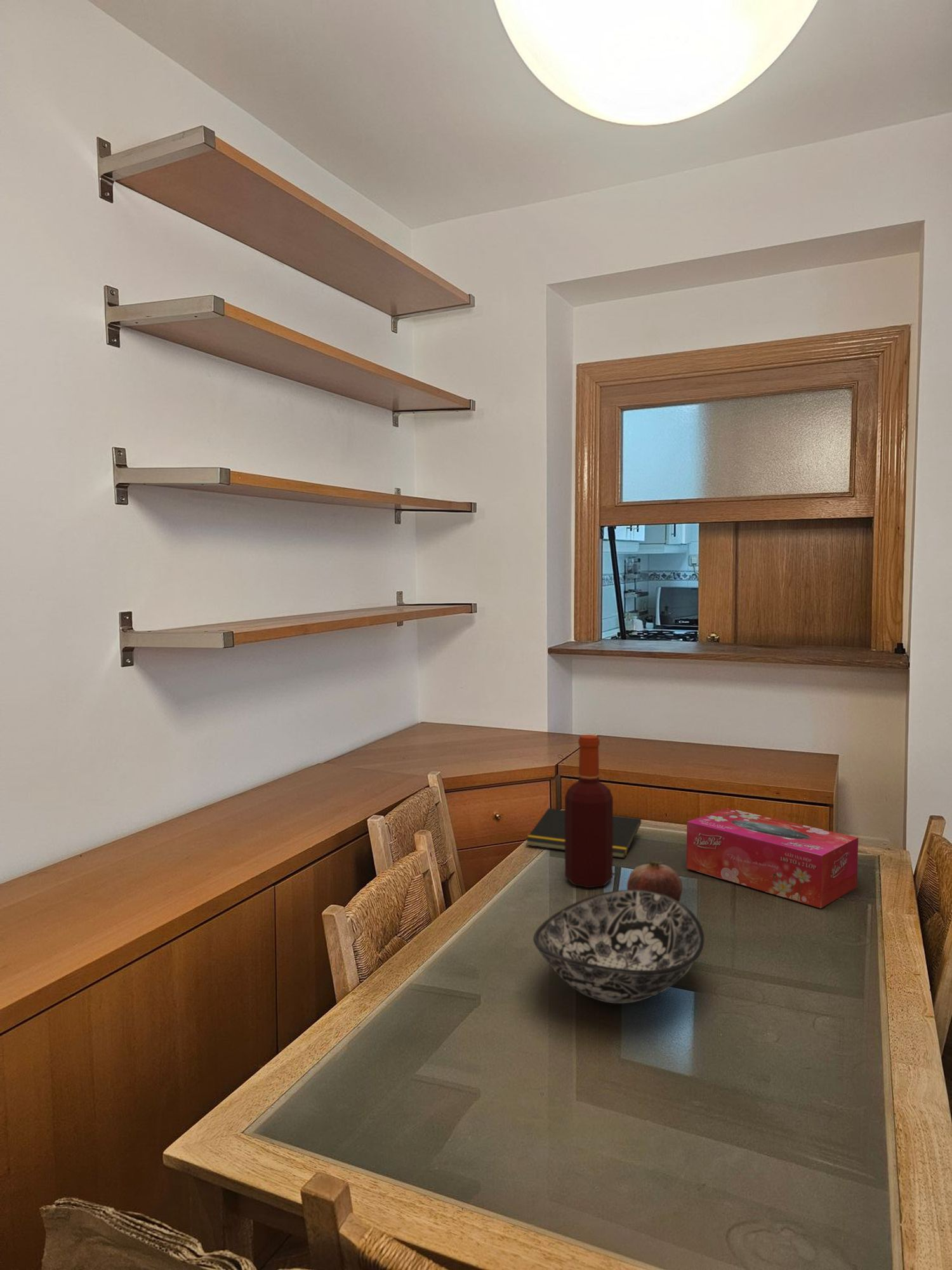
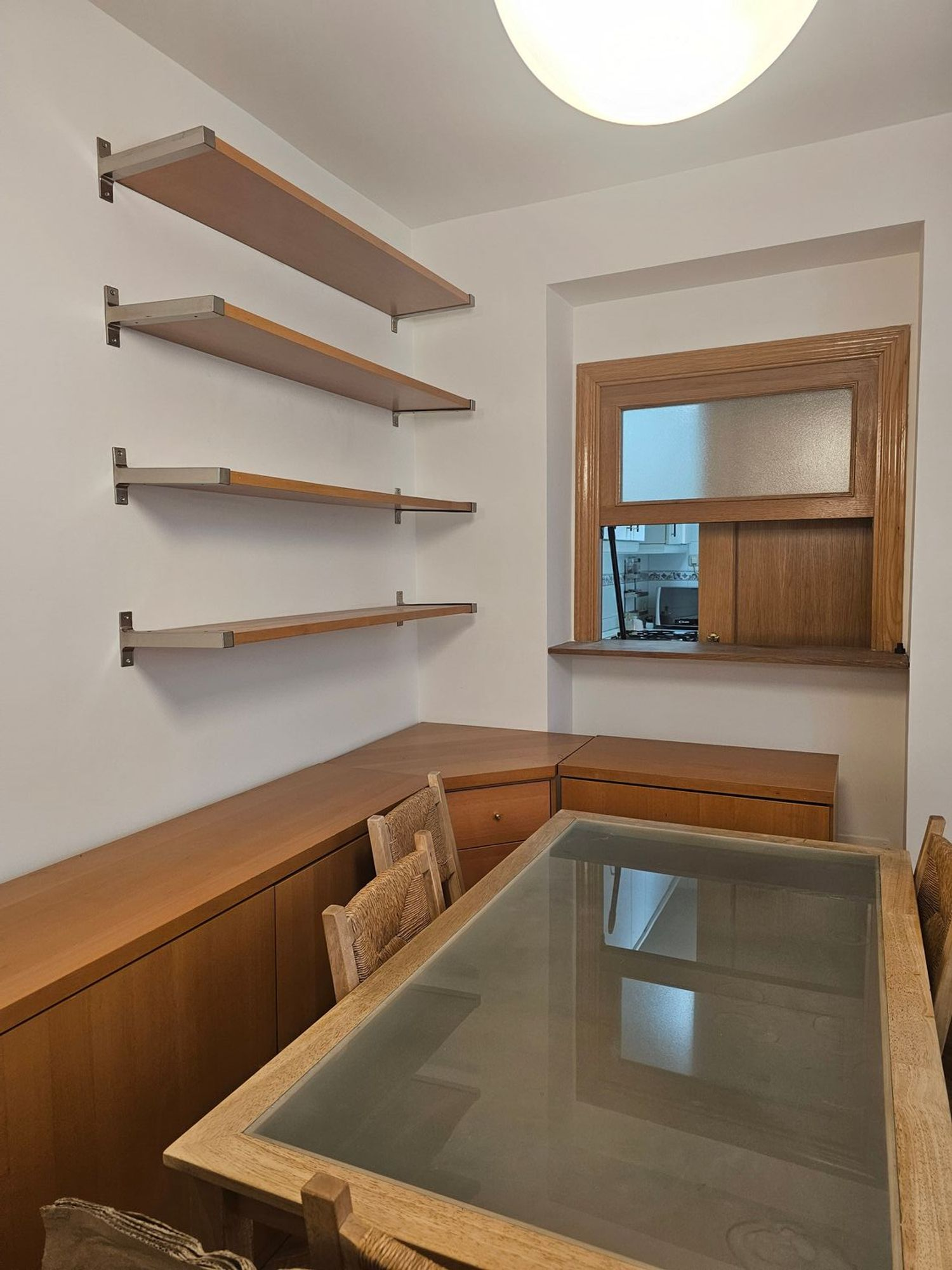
- notepad [525,807,642,859]
- bowl [532,889,705,1004]
- fruit [626,858,683,902]
- tissue box [686,807,859,909]
- bottle [564,734,614,888]
